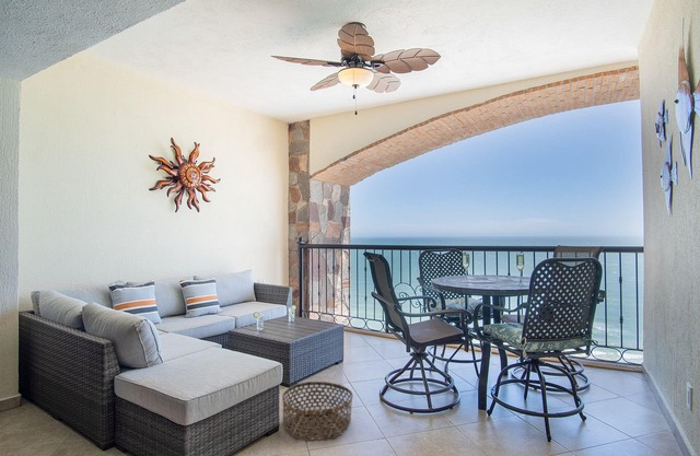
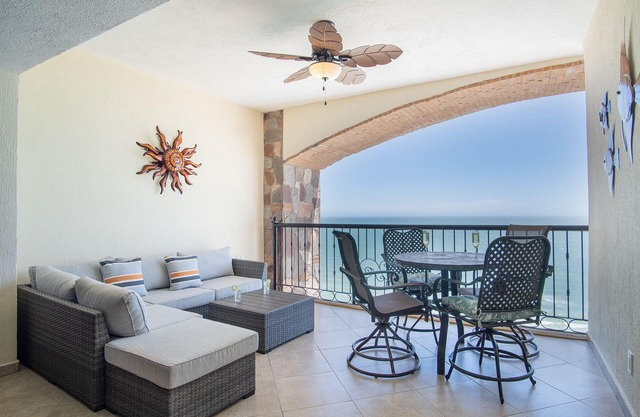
- basket [281,381,353,442]
